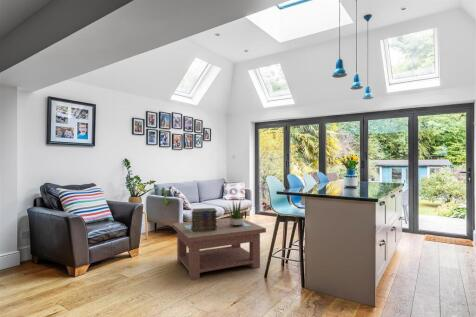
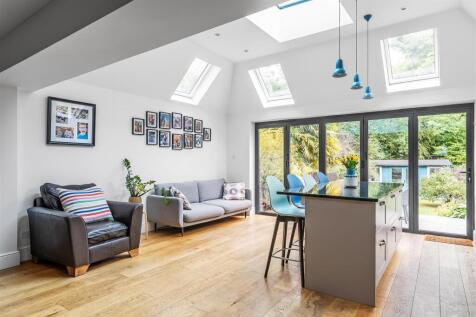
- coffee table [171,217,267,281]
- book stack [191,207,218,232]
- potted plant [225,199,249,226]
